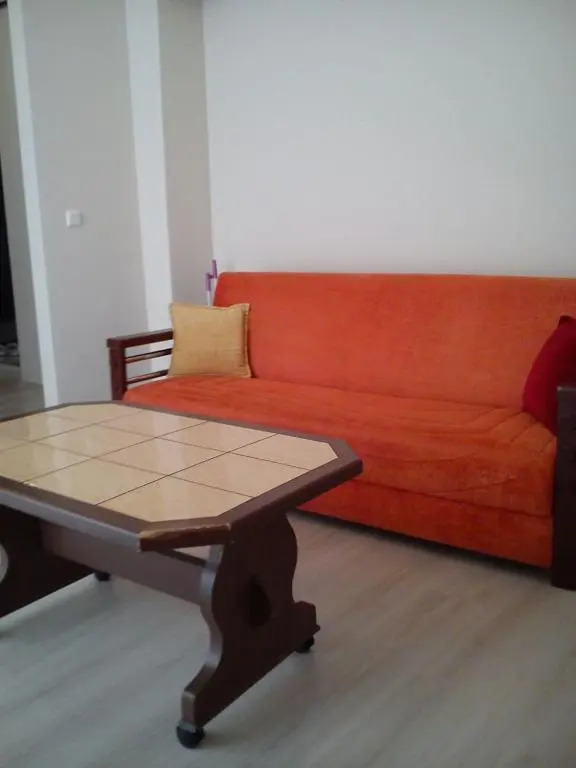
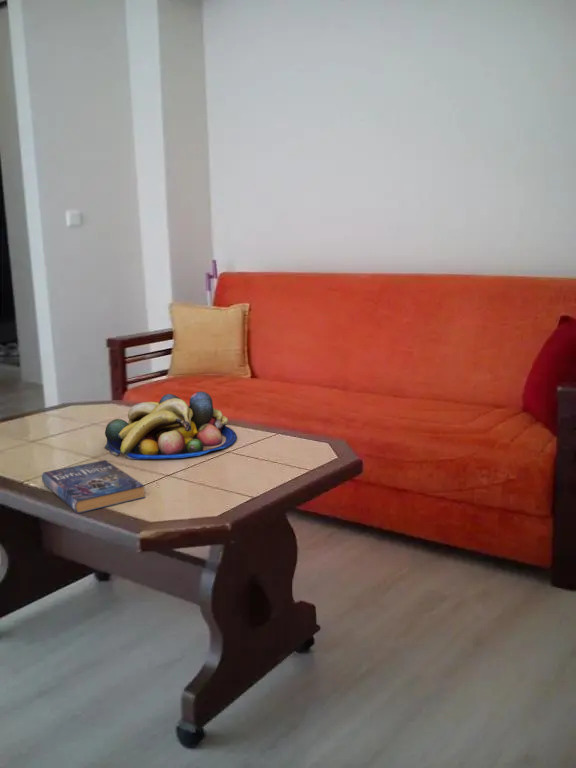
+ book [41,459,146,515]
+ fruit bowl [104,391,238,460]
